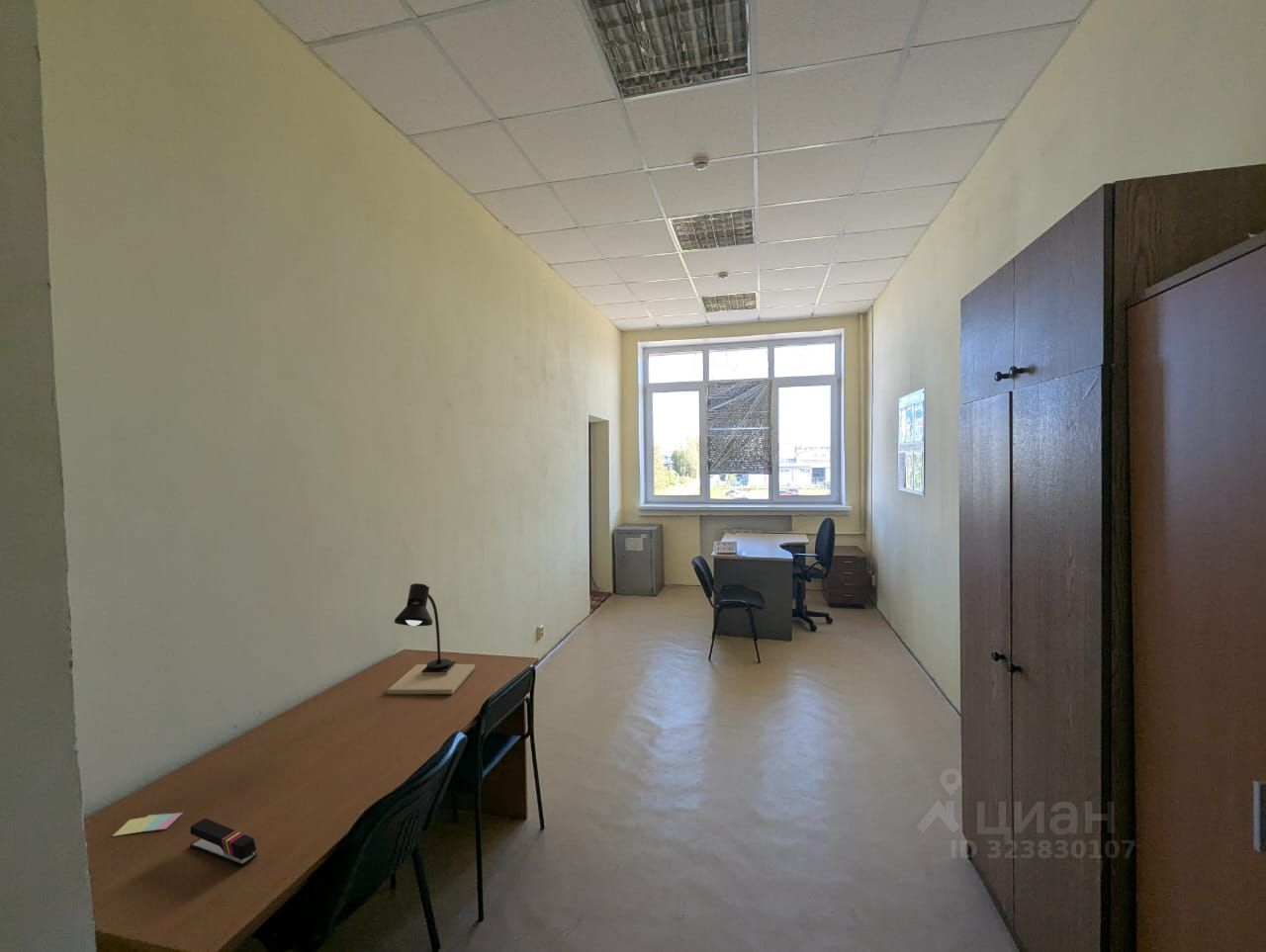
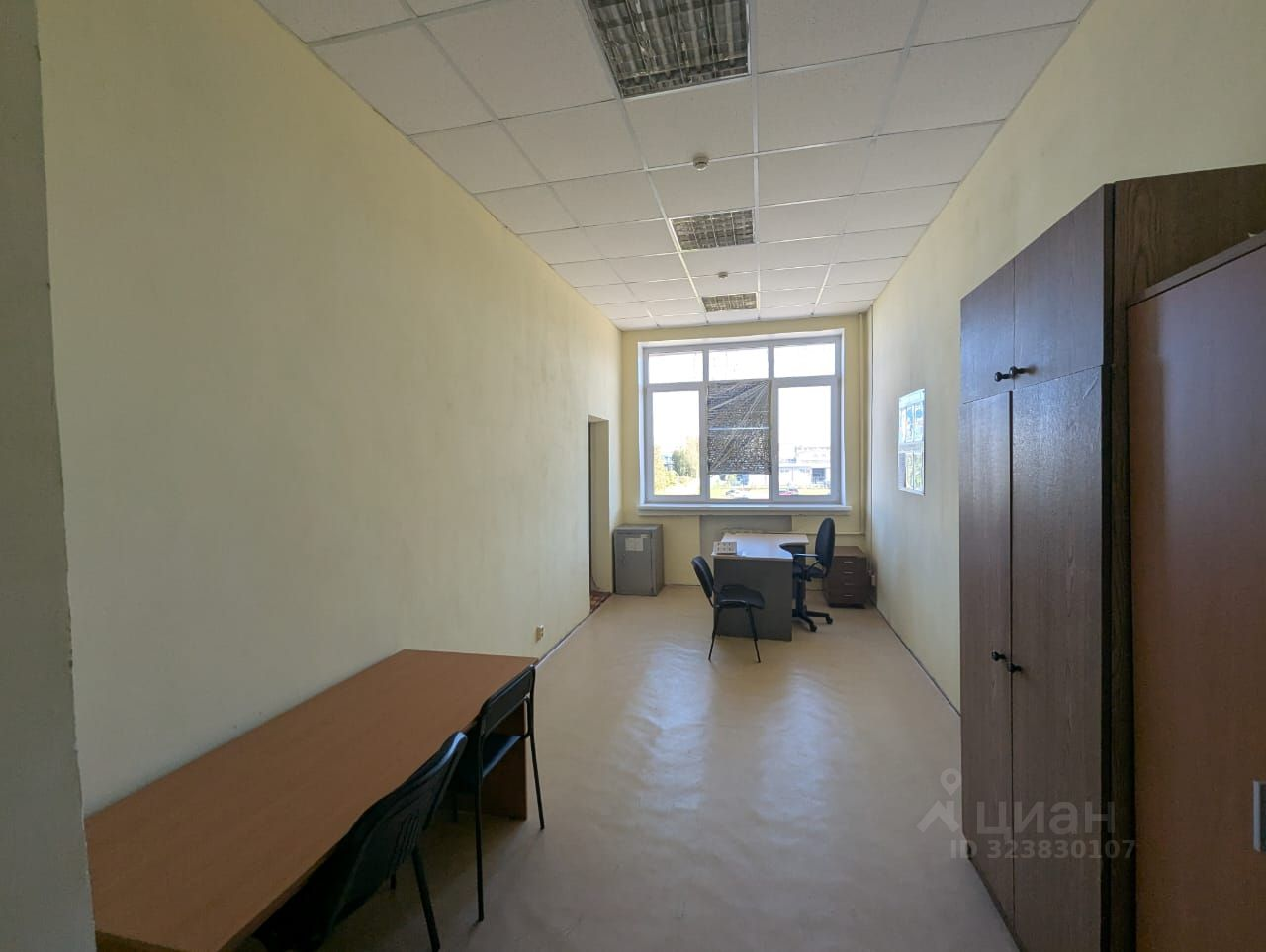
- stapler [189,818,258,868]
- sticky notes [112,812,184,837]
- desk lamp [386,582,476,695]
